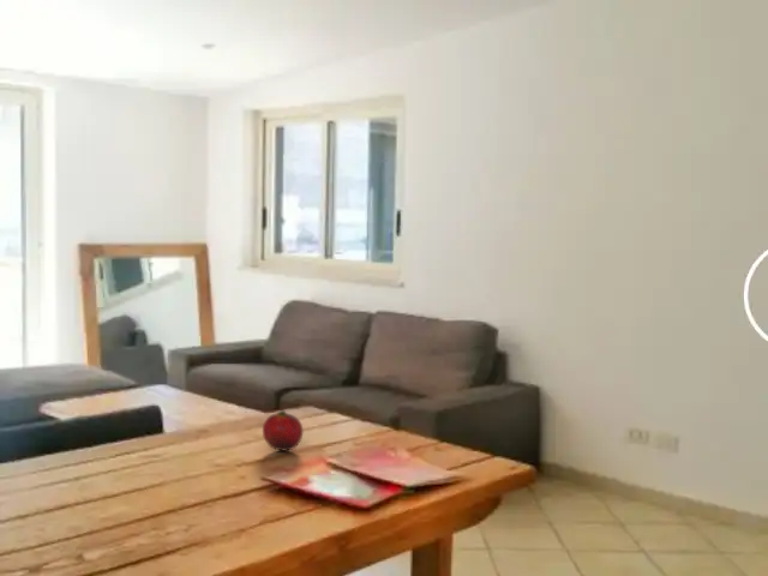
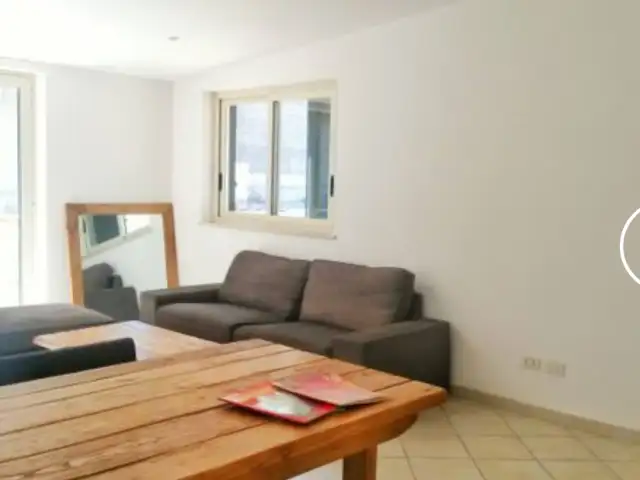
- fruit [262,409,304,452]
